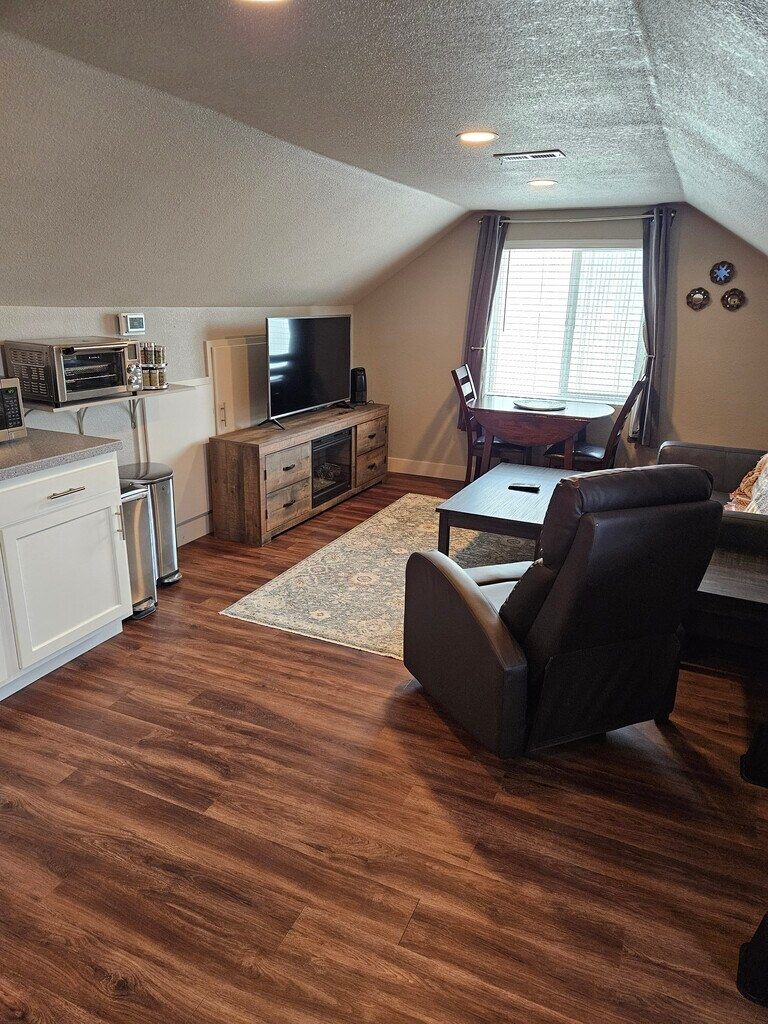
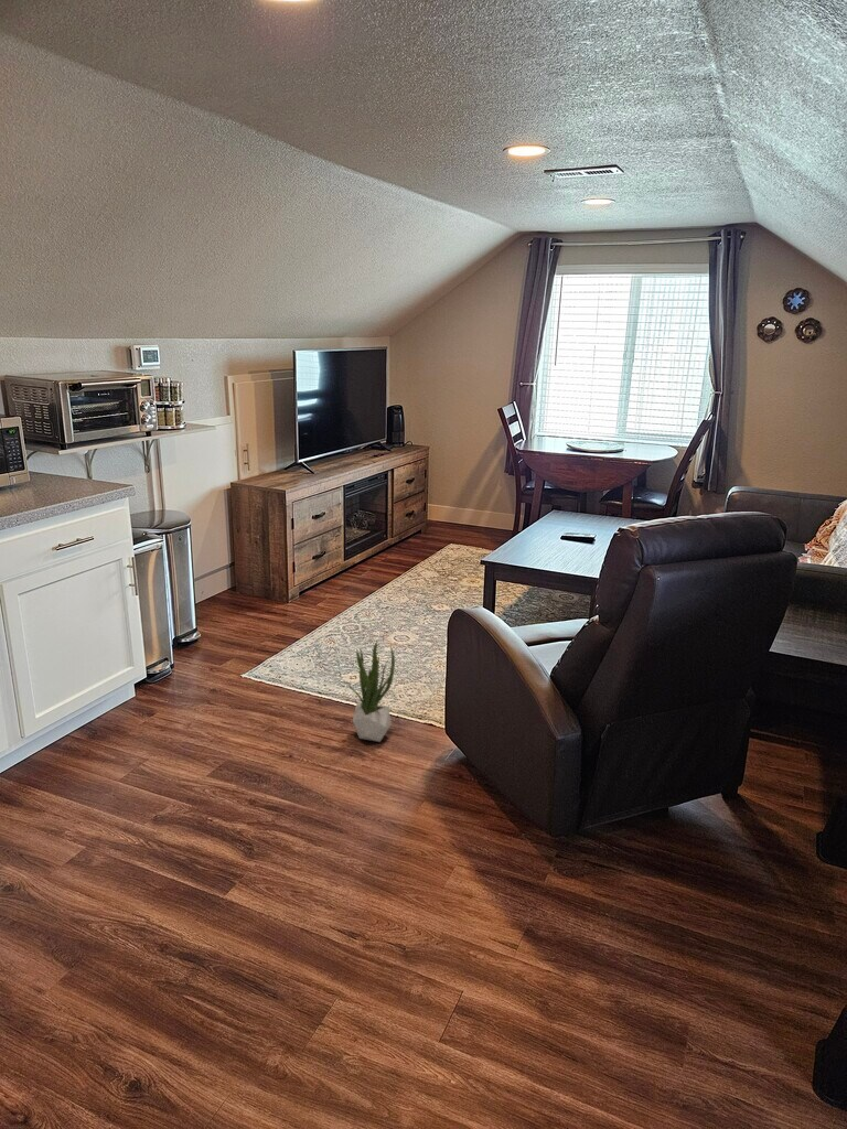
+ potted plant [346,639,396,743]
